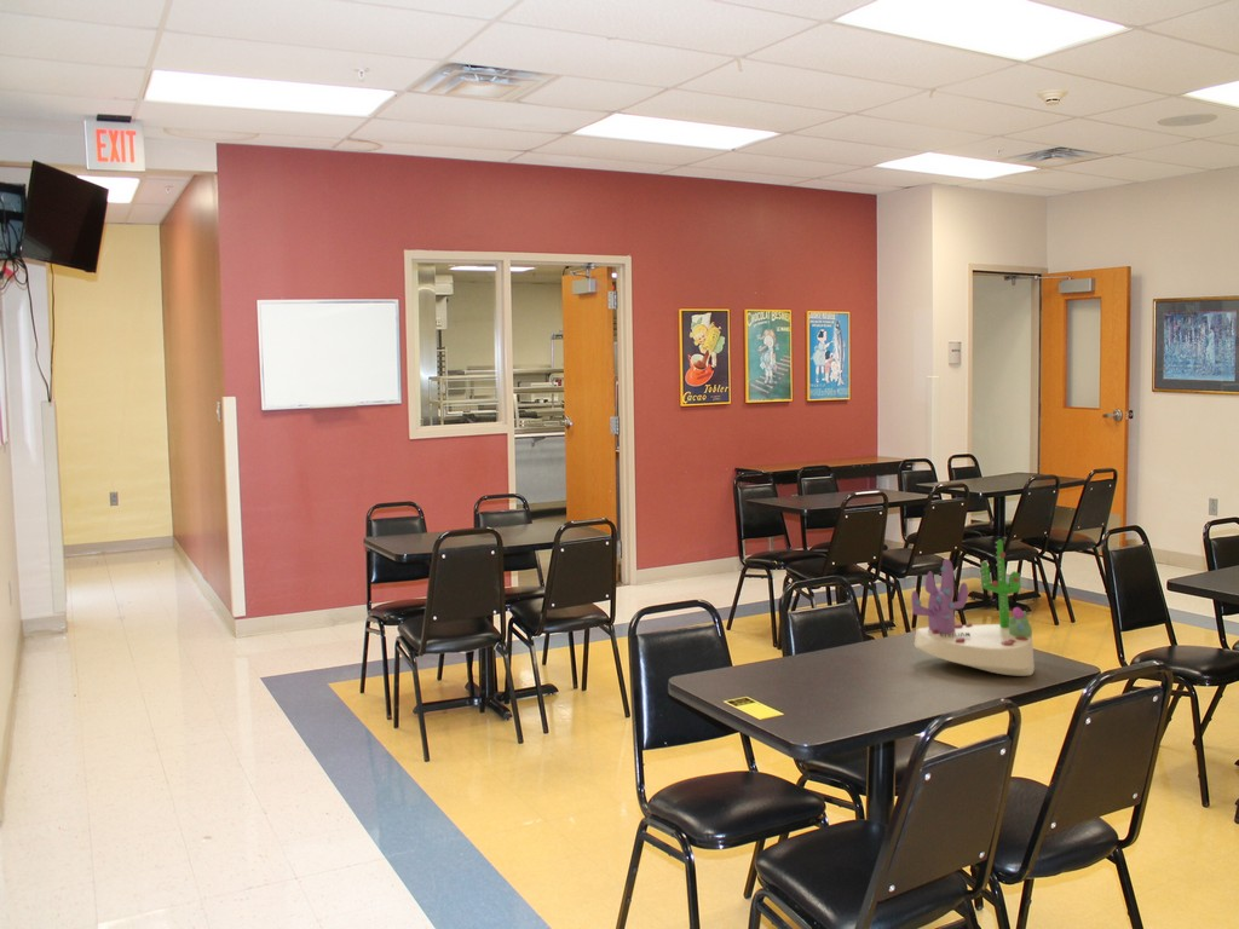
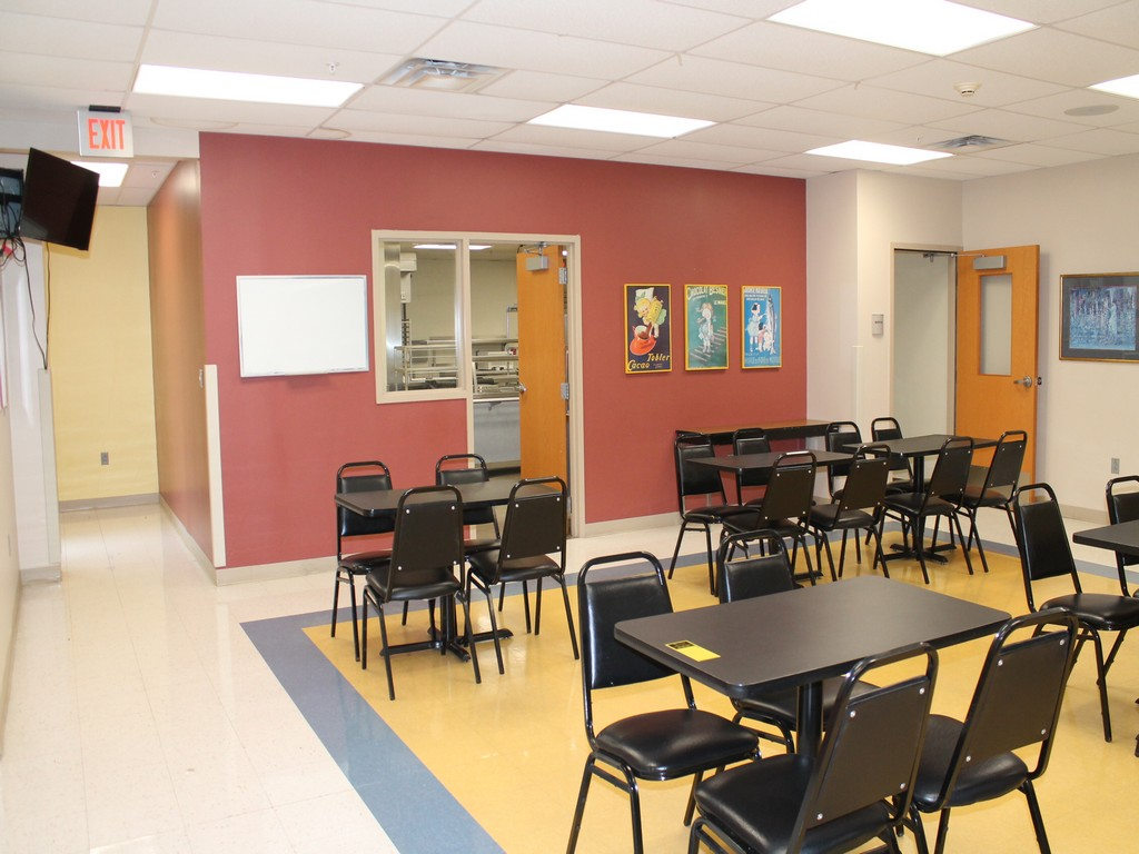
- succulent planter [910,538,1036,677]
